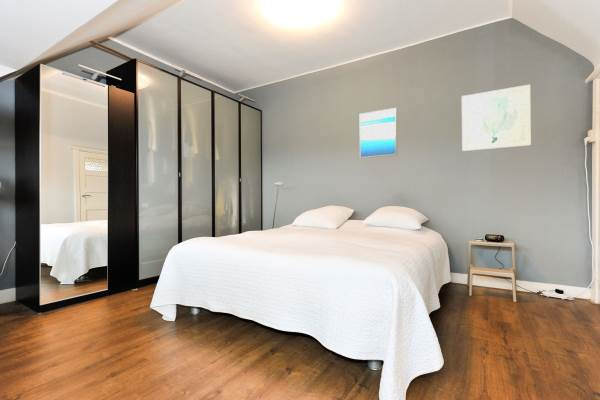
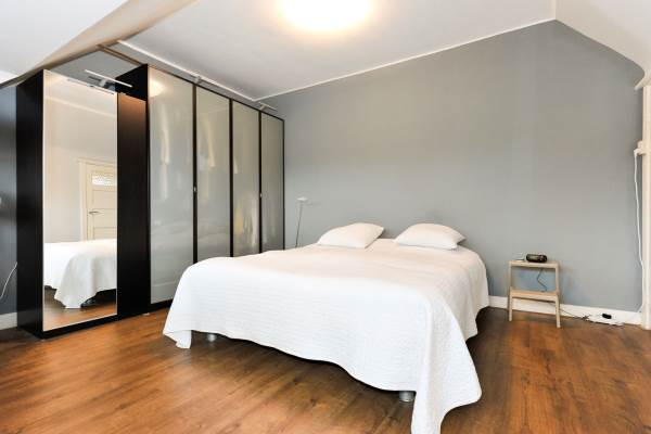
- wall art [461,84,532,152]
- wall art [359,107,398,159]
